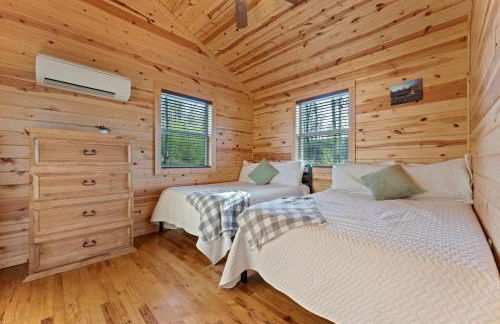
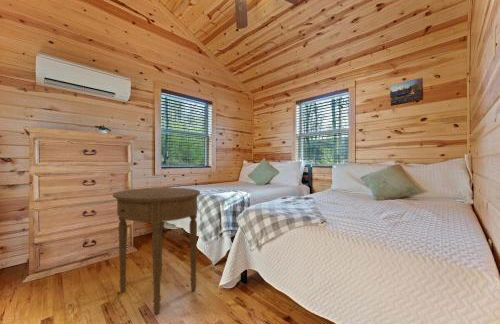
+ side table [112,187,201,315]
